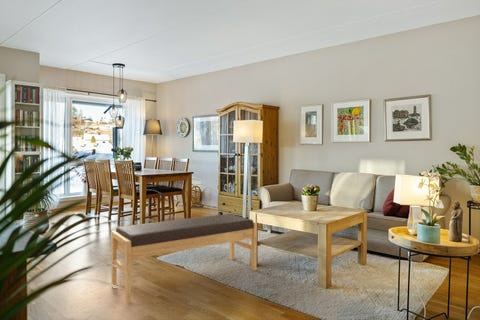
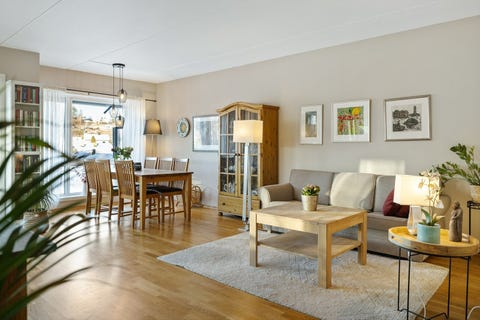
- bench [110,213,258,304]
